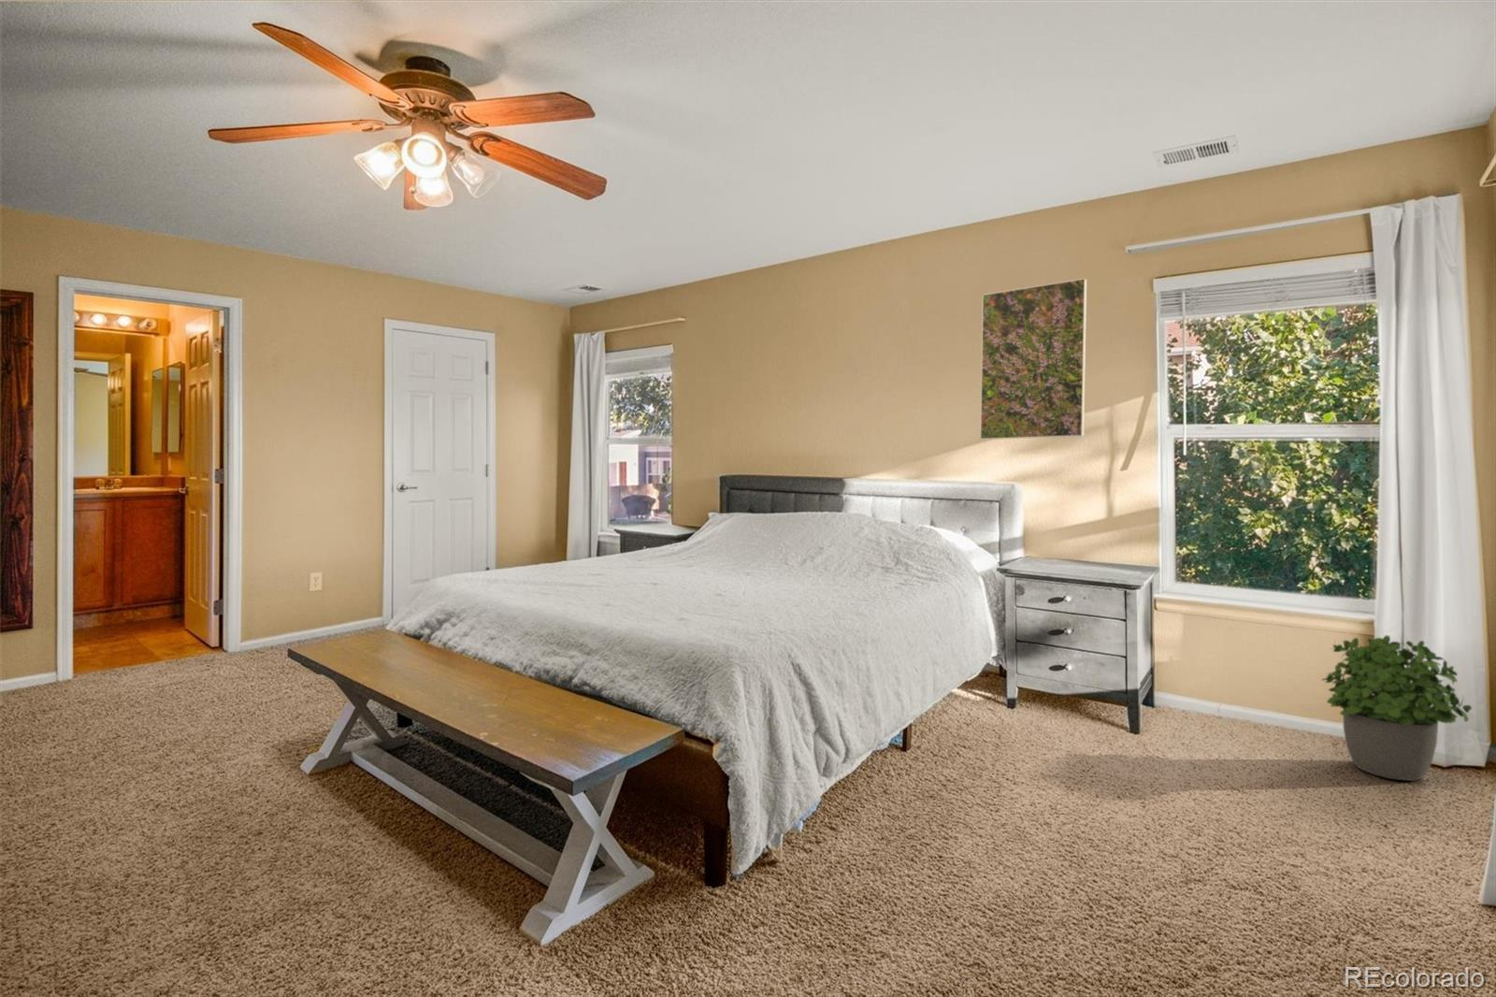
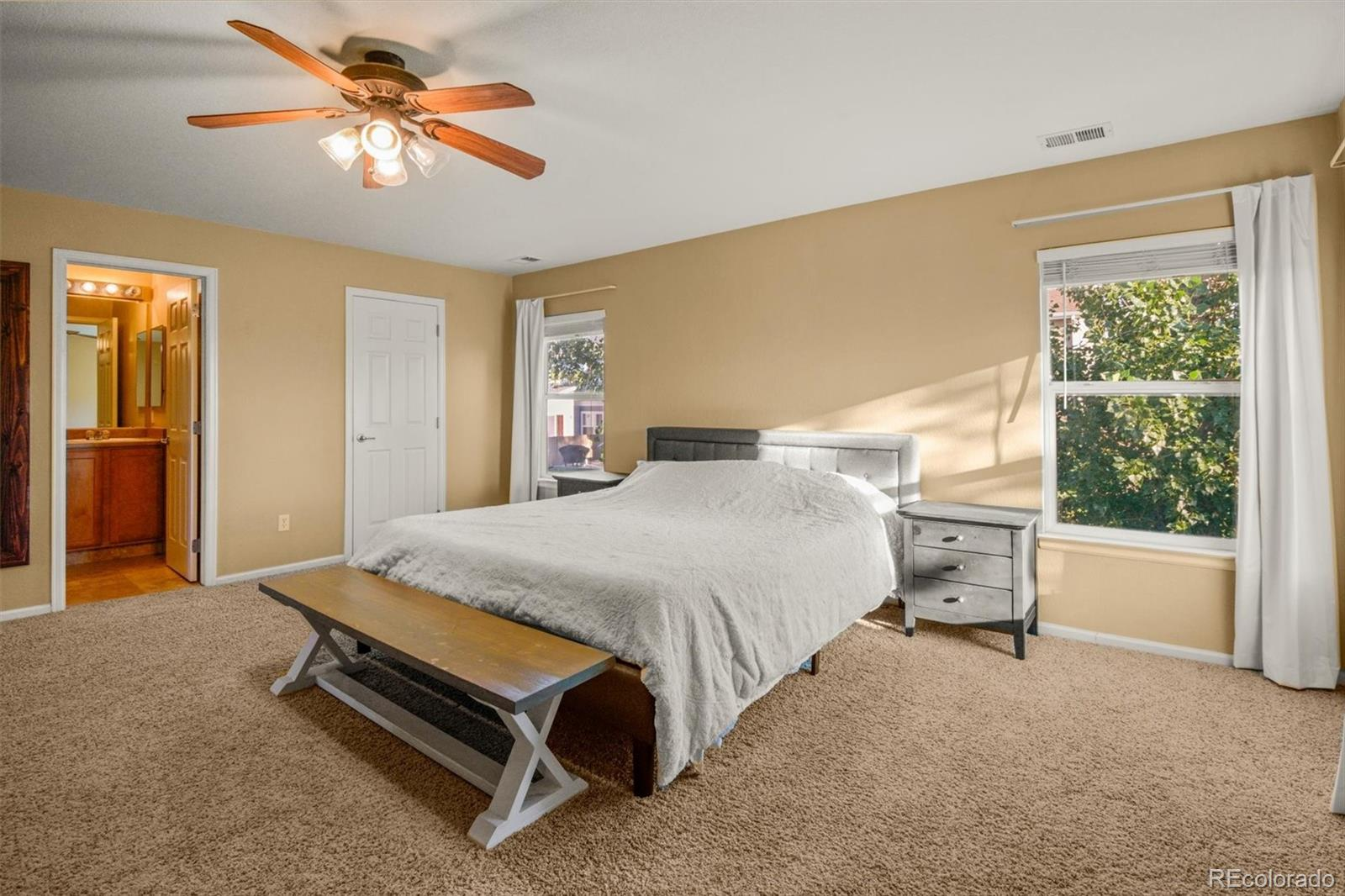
- potted plant [1320,634,1473,782]
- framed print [979,277,1088,441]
